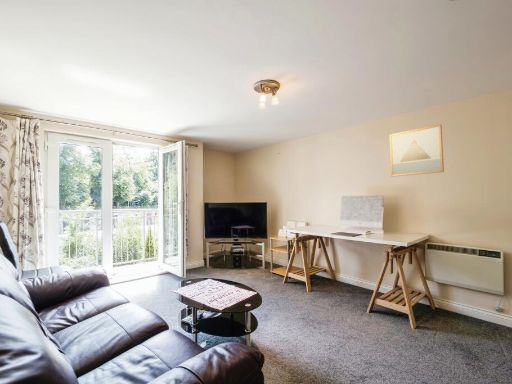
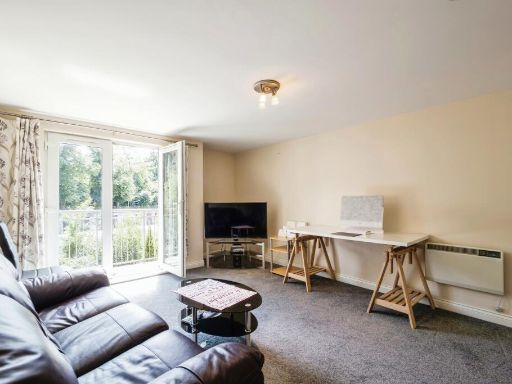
- wall art [389,123,445,177]
